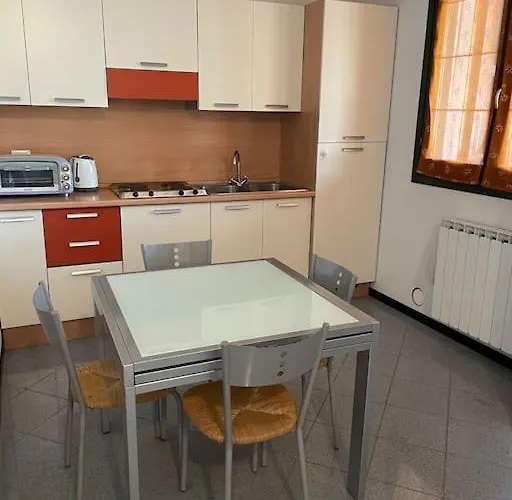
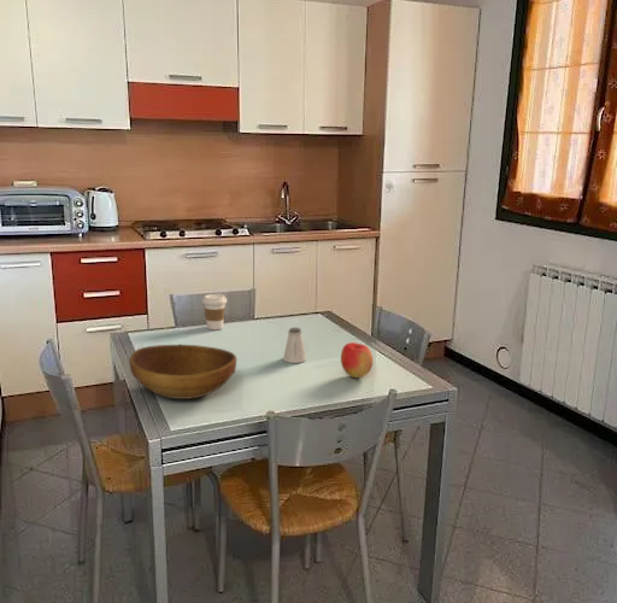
+ coffee cup [201,293,228,330]
+ bowl [128,344,237,400]
+ saltshaker [282,327,307,364]
+ apple [340,341,375,379]
